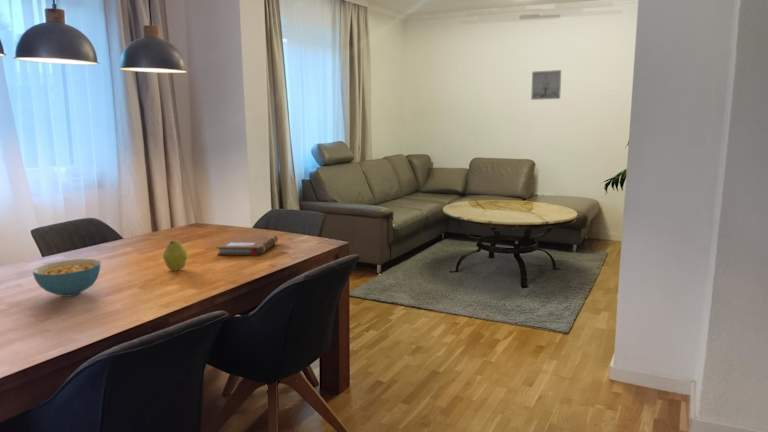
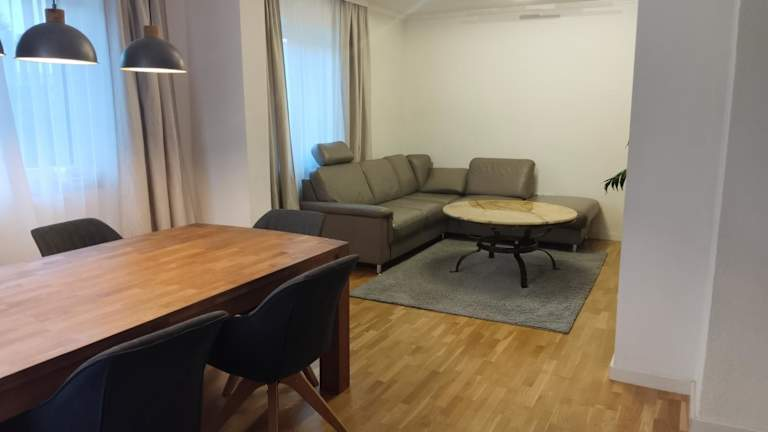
- notebook [215,235,279,256]
- fruit [162,239,188,272]
- cereal bowl [32,258,102,298]
- wall art [530,69,562,101]
